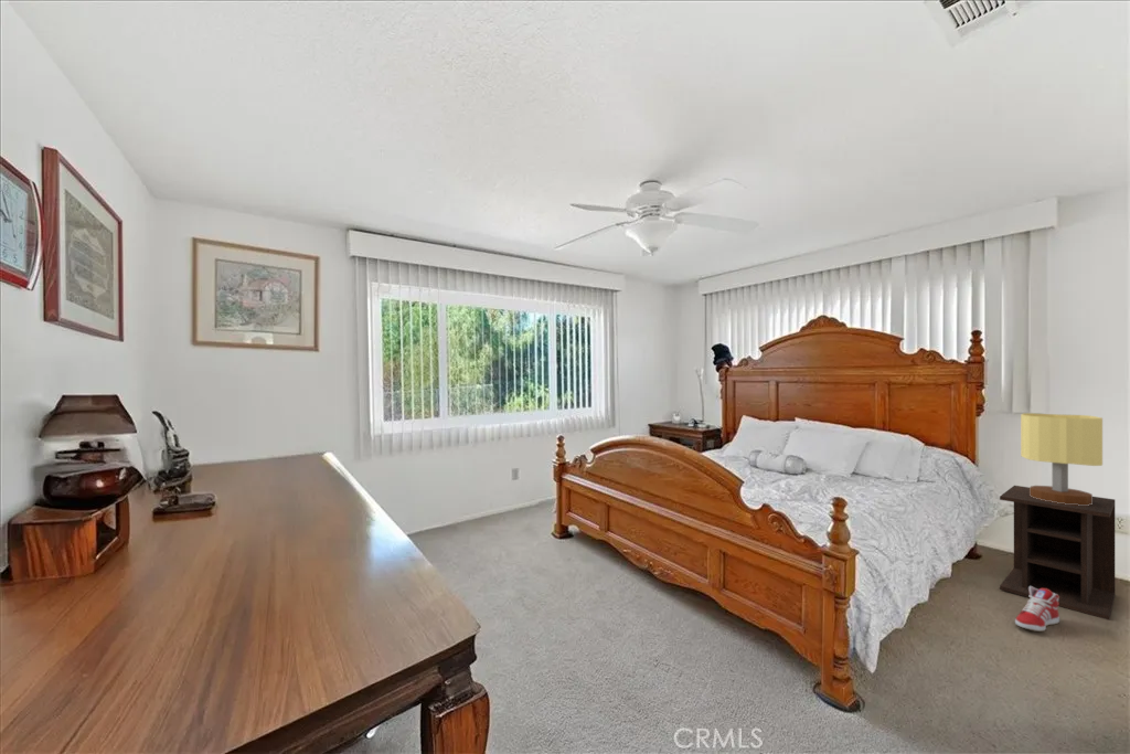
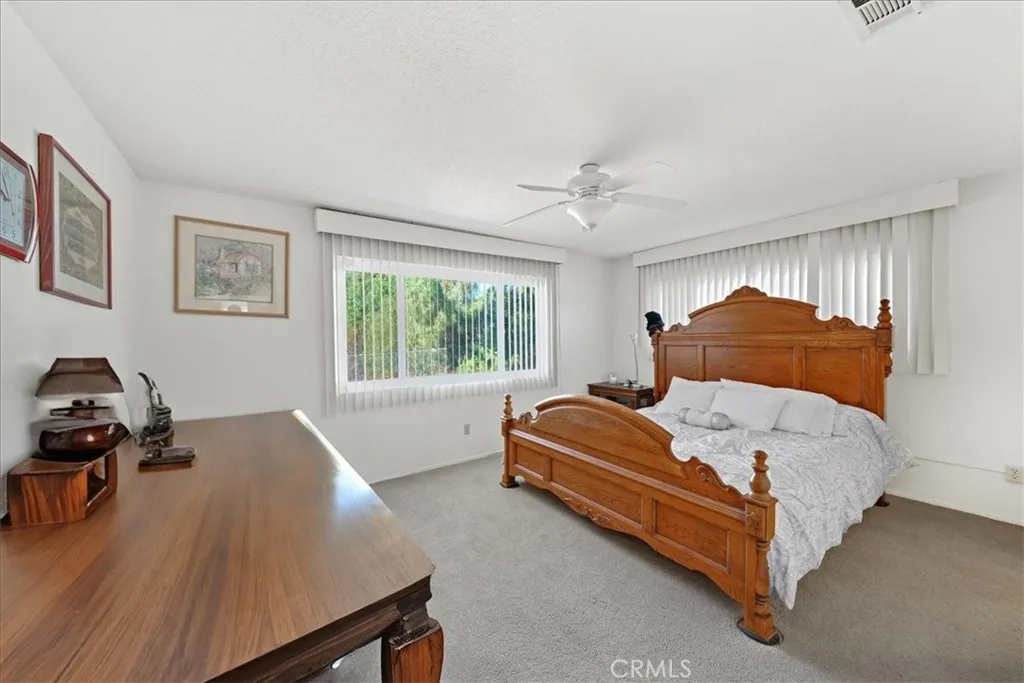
- table lamp [1020,412,1104,506]
- sneaker [1014,586,1060,633]
- nightstand [999,485,1116,622]
